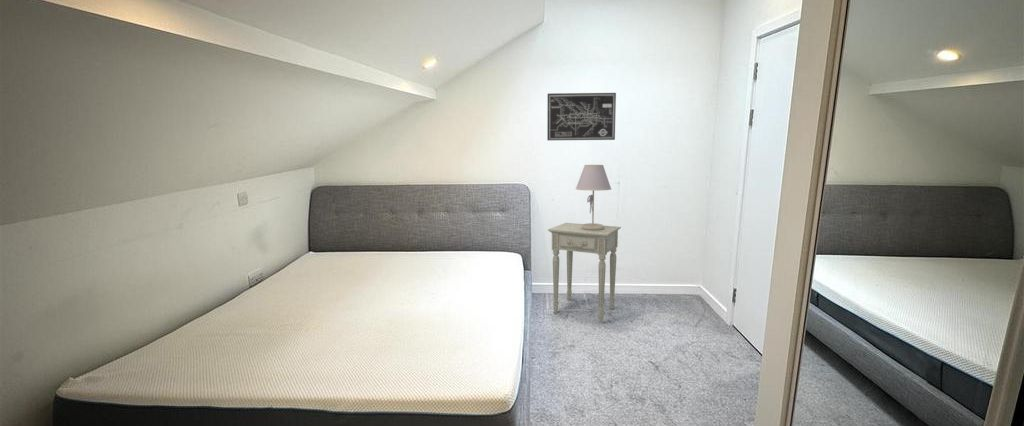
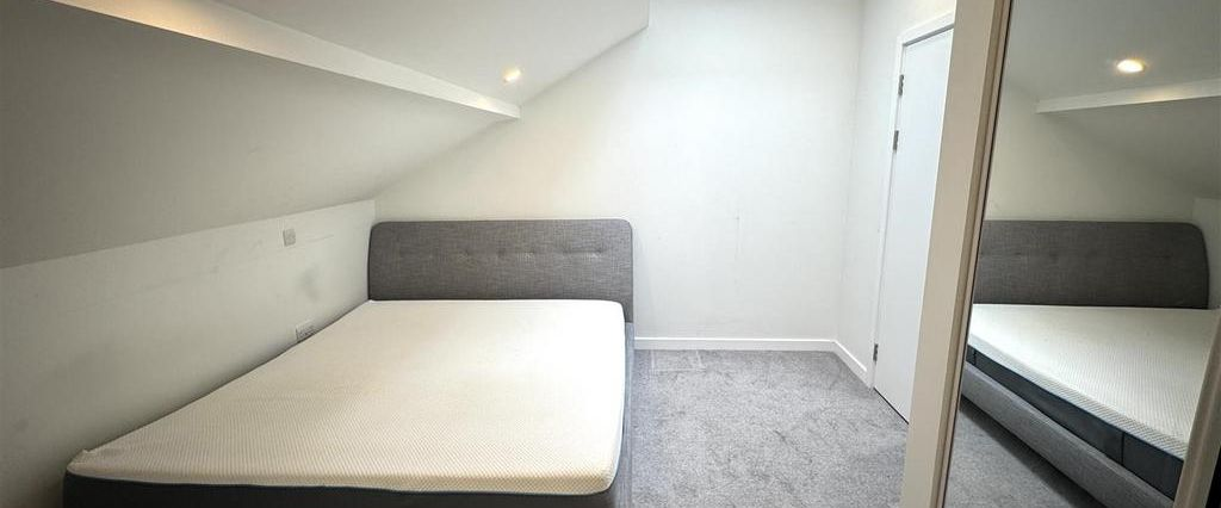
- nightstand [547,222,622,323]
- table lamp [575,164,612,230]
- wall art [546,92,617,141]
